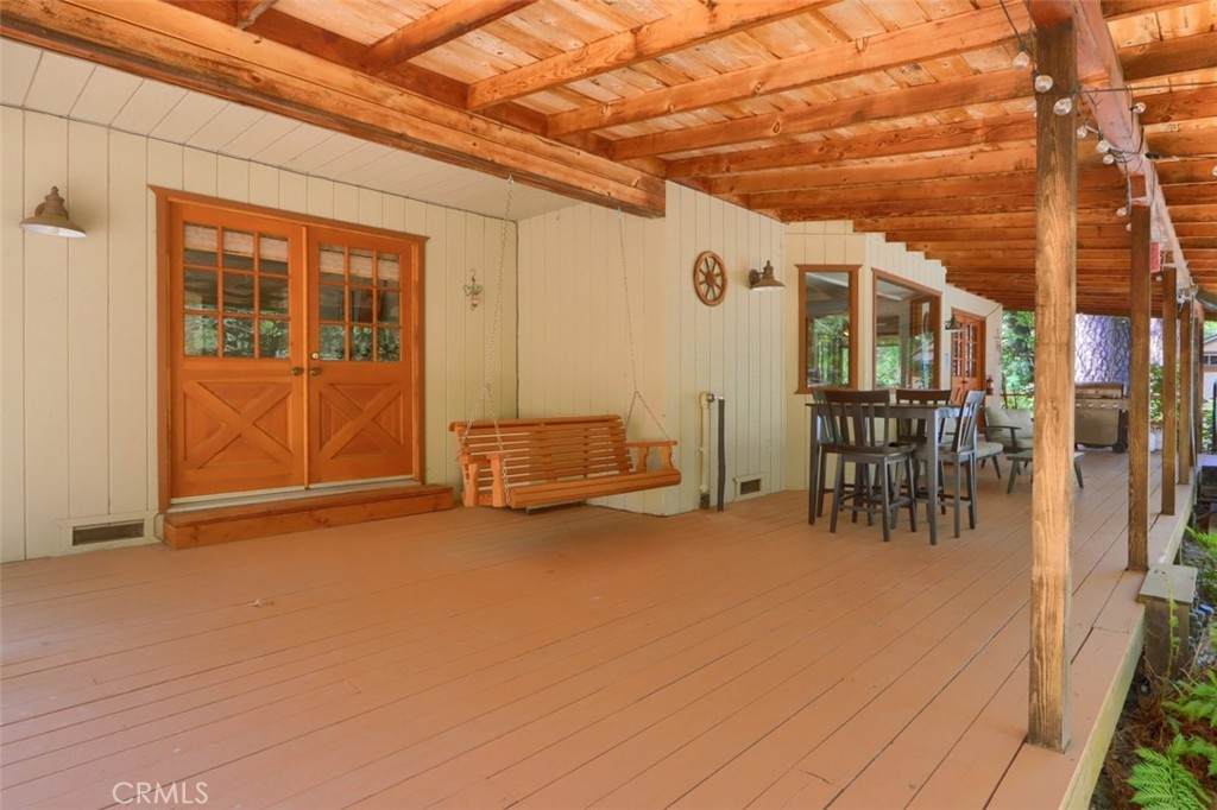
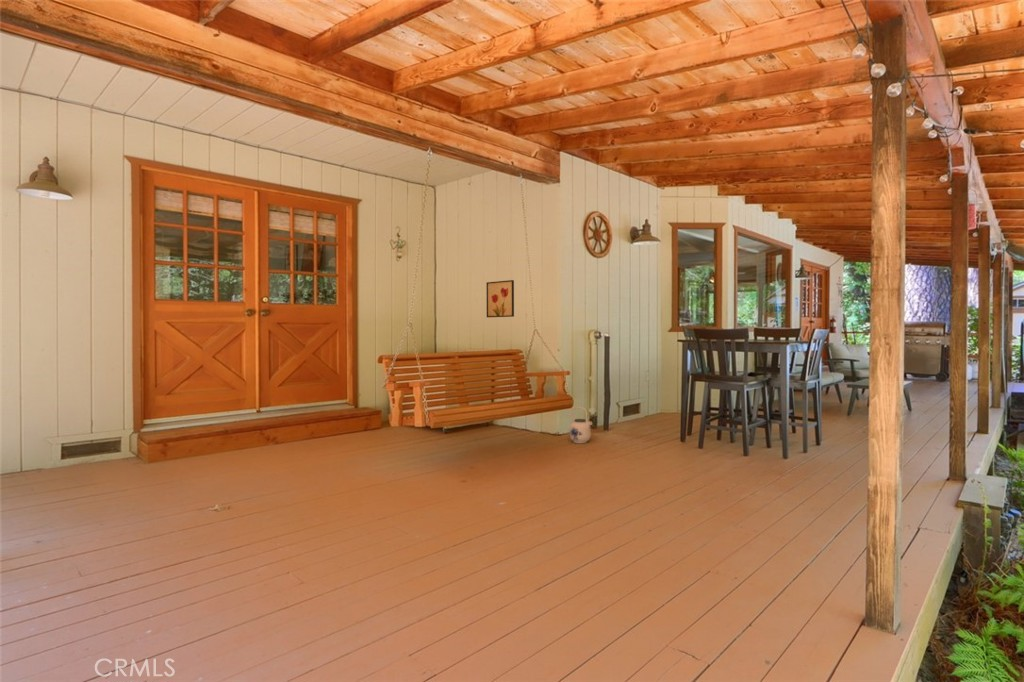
+ wall art [485,279,515,318]
+ teapot [569,406,593,444]
